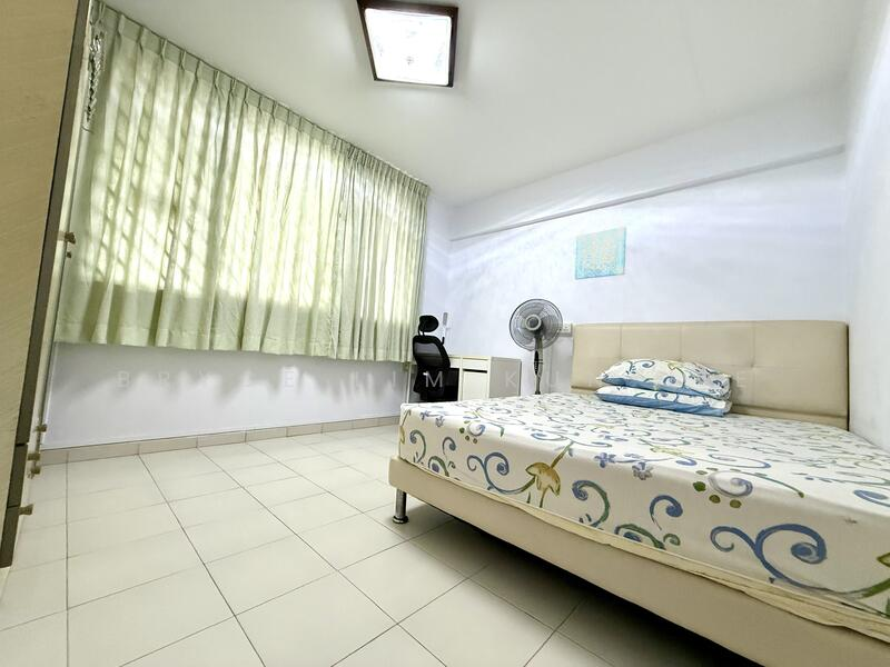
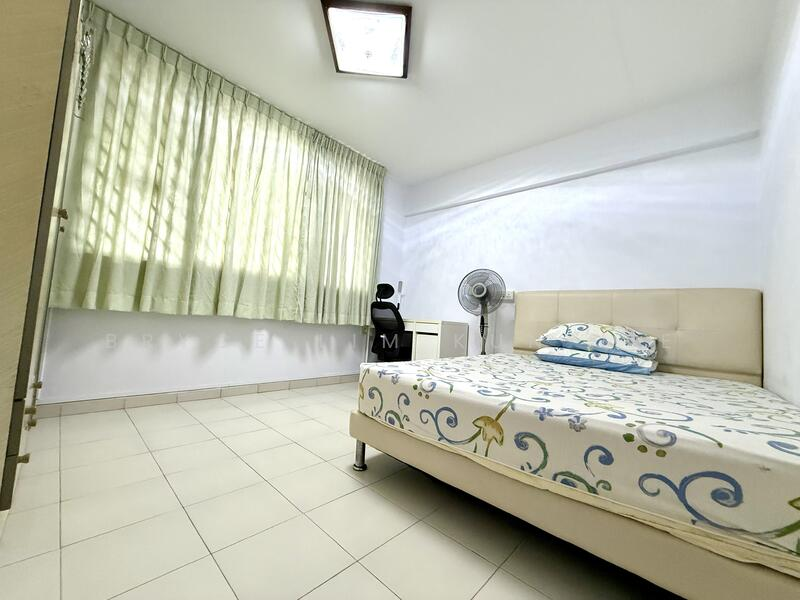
- wall art [574,226,627,280]
